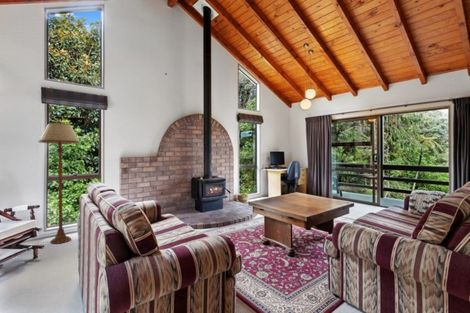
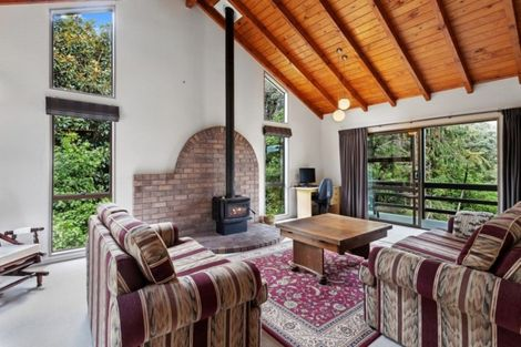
- floor lamp [37,120,81,245]
